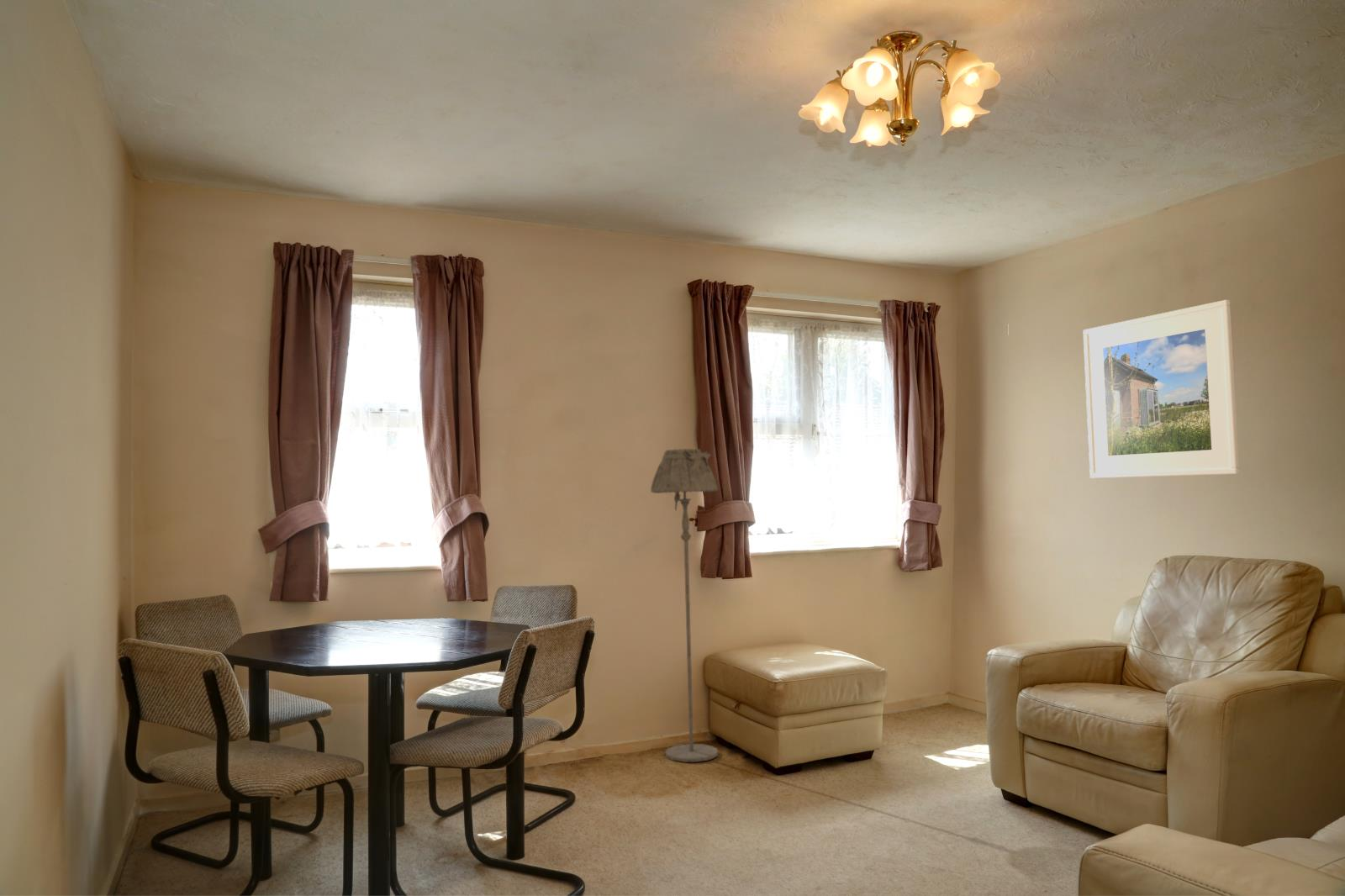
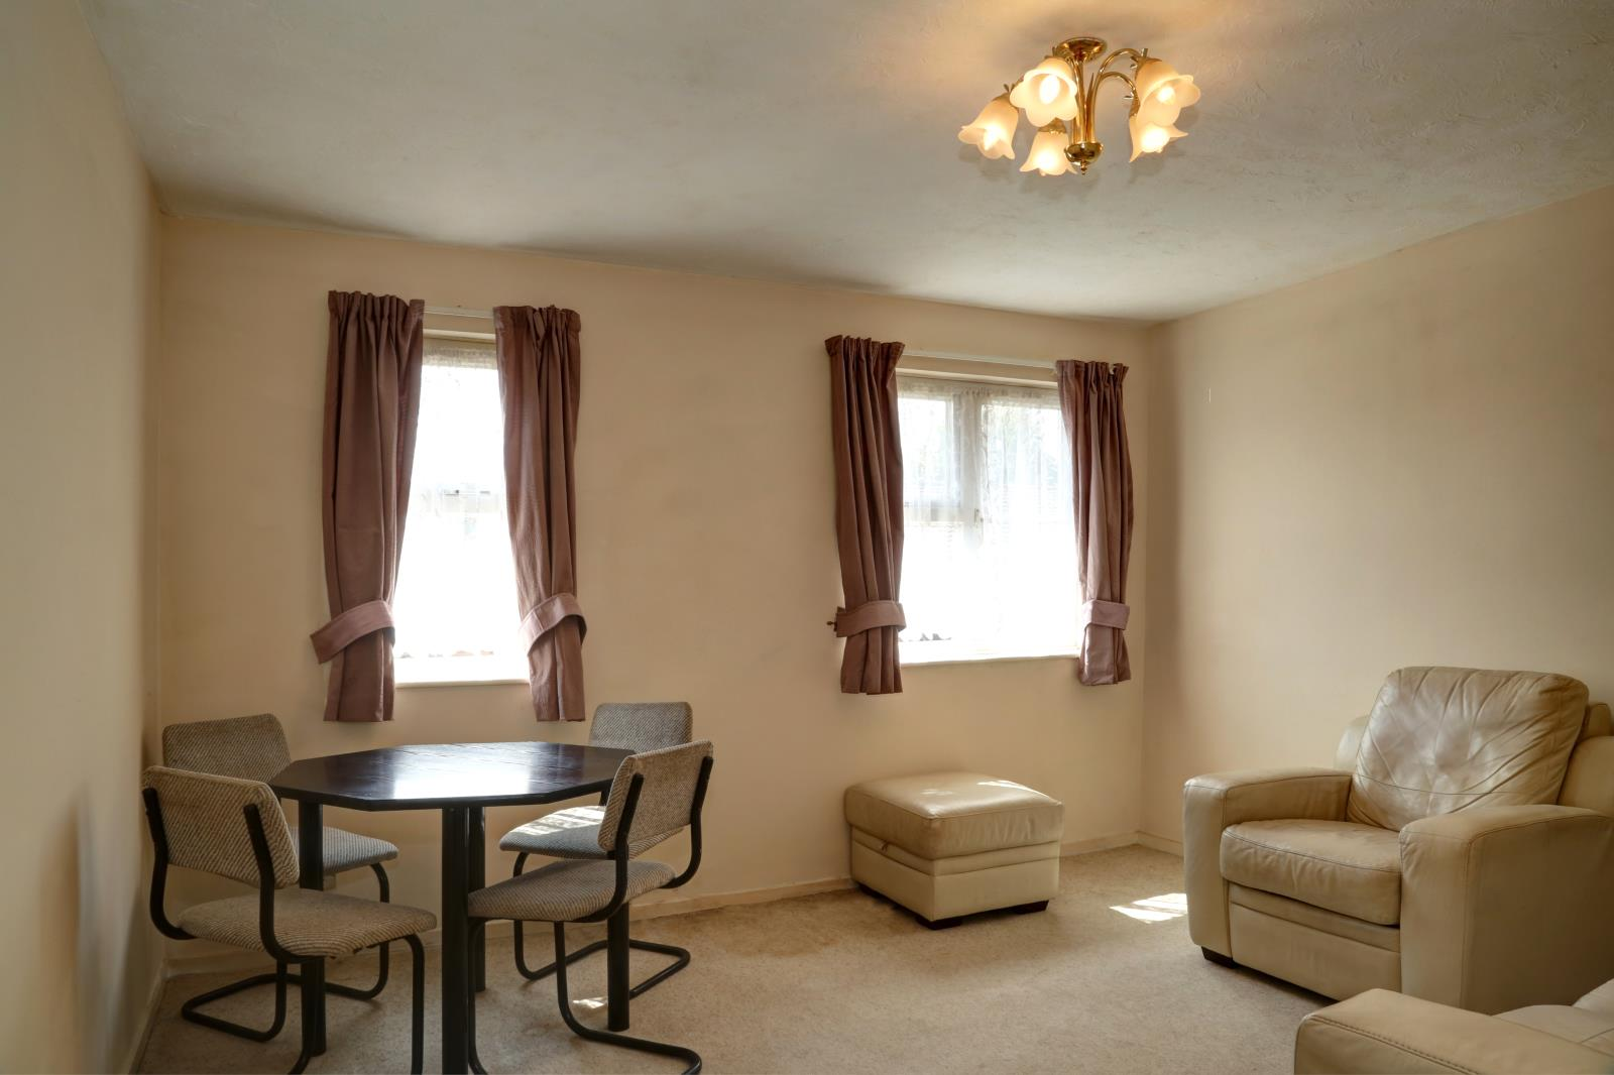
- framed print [1082,299,1240,479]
- floor lamp [650,448,719,763]
